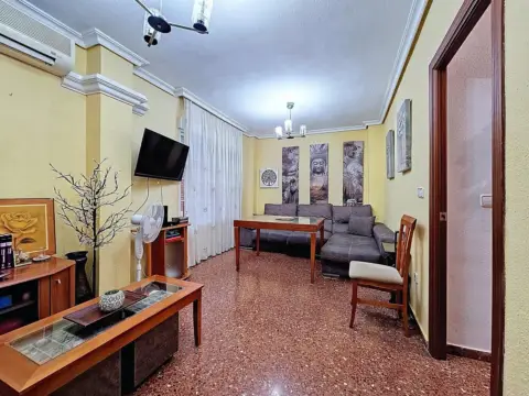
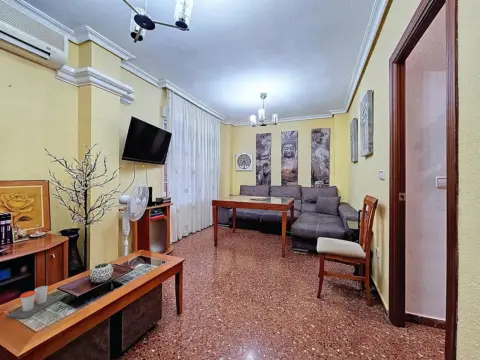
+ cup [5,285,64,320]
